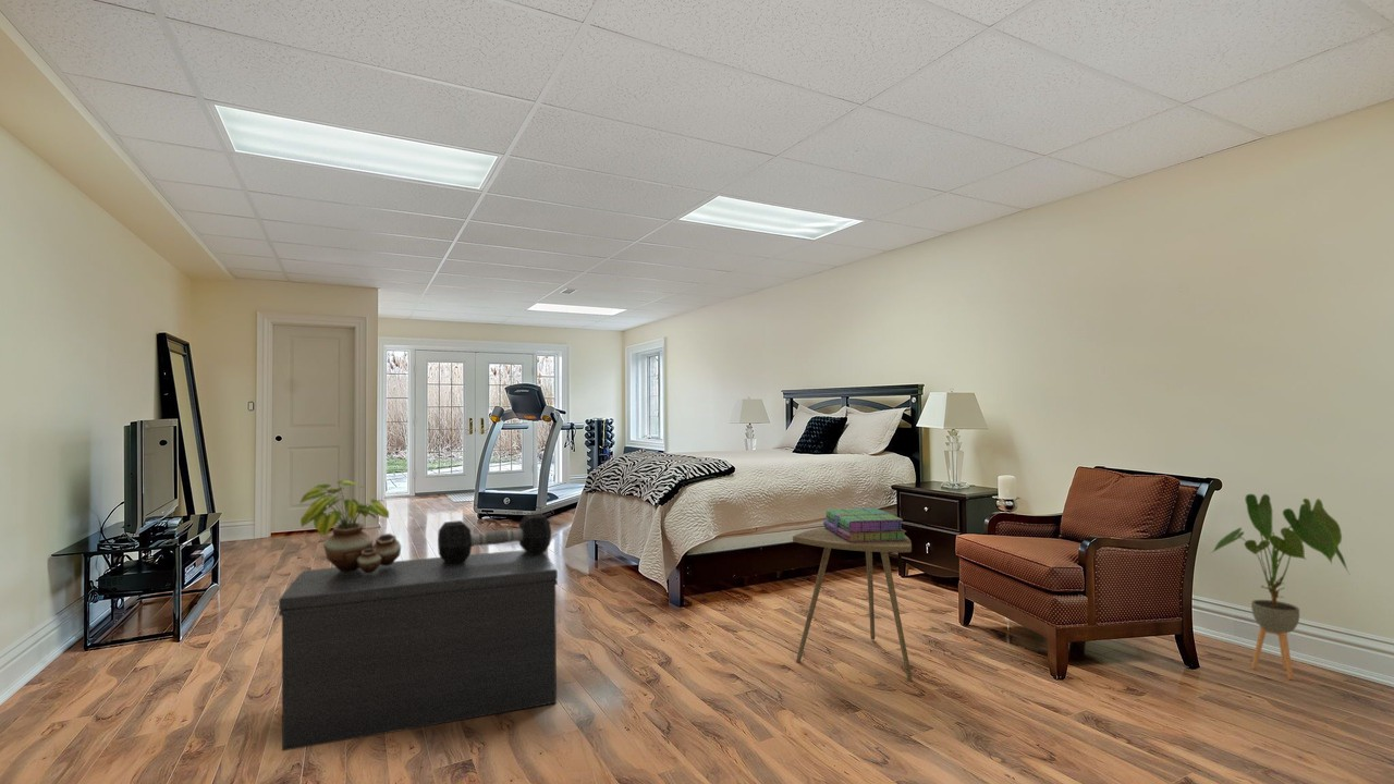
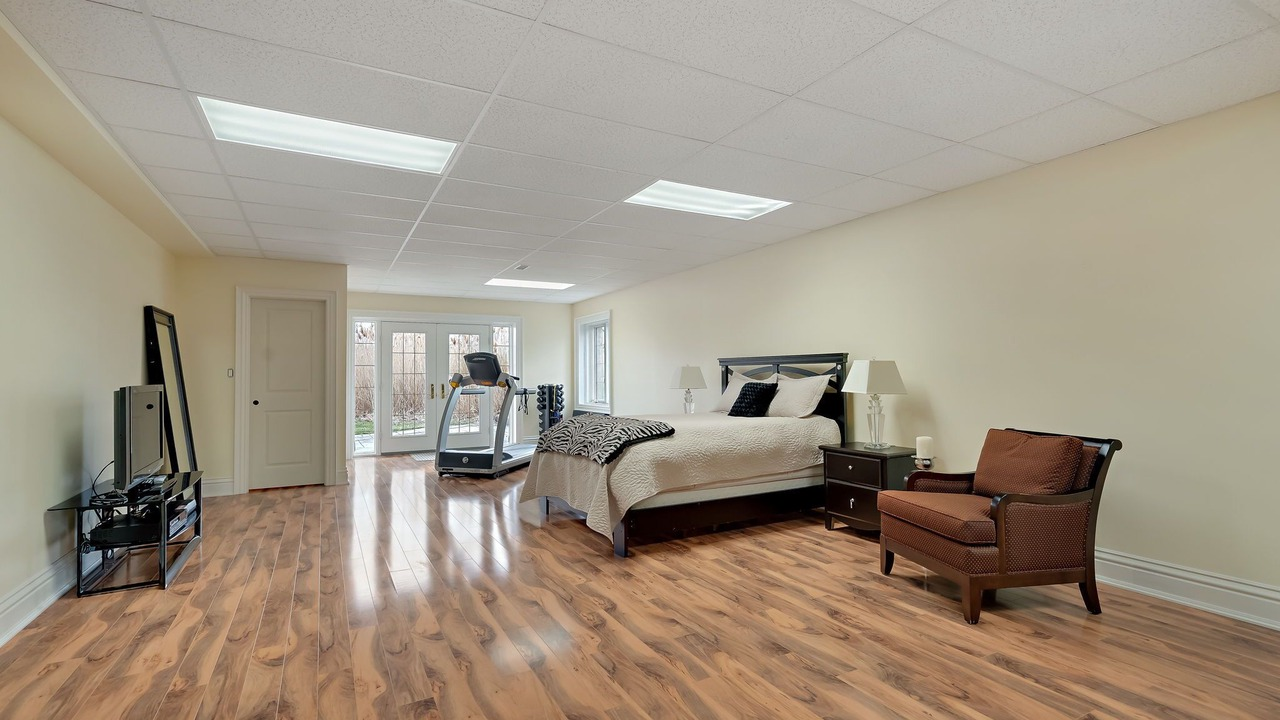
- house plant [1210,493,1350,681]
- potted plant [299,479,402,573]
- side table [792,526,914,683]
- bench [278,549,559,752]
- stack of books [822,507,907,542]
- dumbbell [437,513,552,564]
